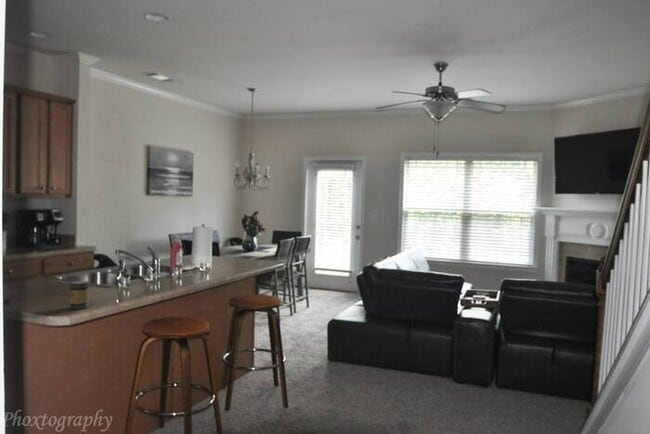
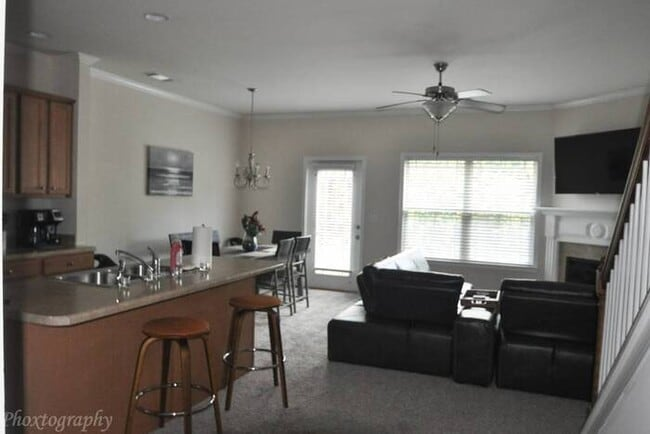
- jar [68,280,90,310]
